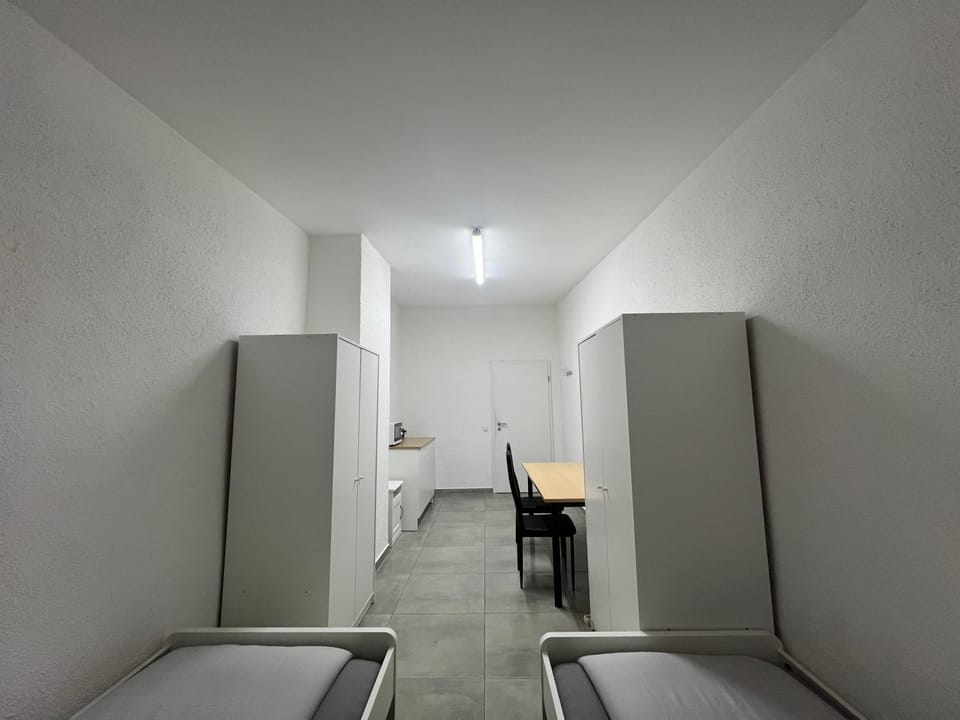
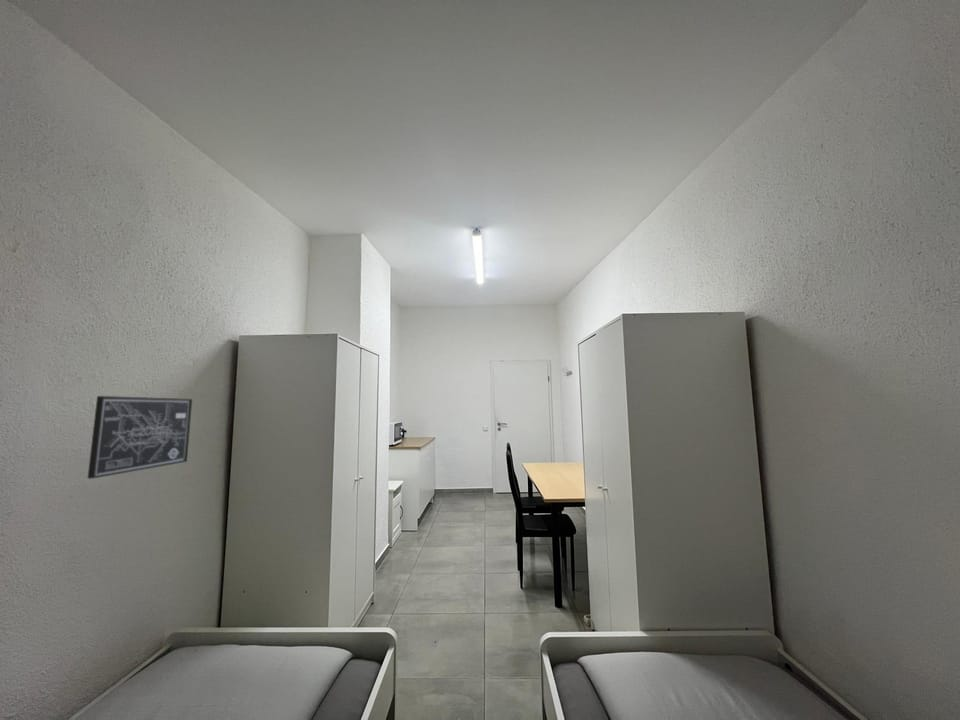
+ wall art [87,395,193,480]
